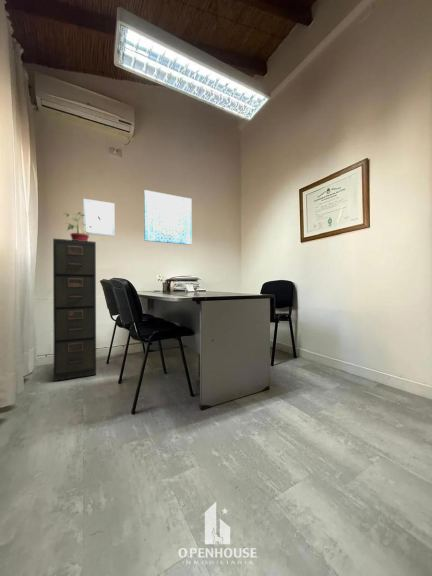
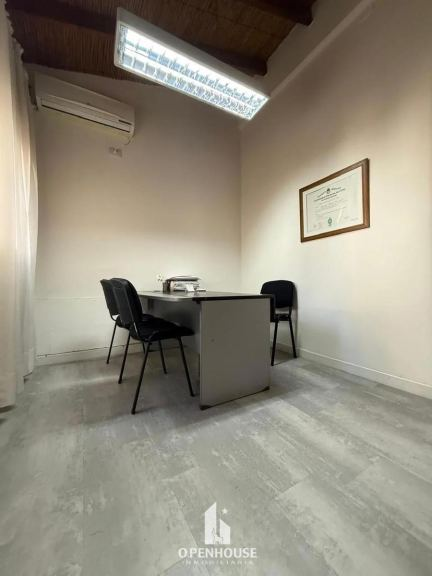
- wall art [83,198,115,238]
- potted plant [64,211,91,241]
- filing cabinet [52,238,97,382]
- wall art [143,189,193,246]
